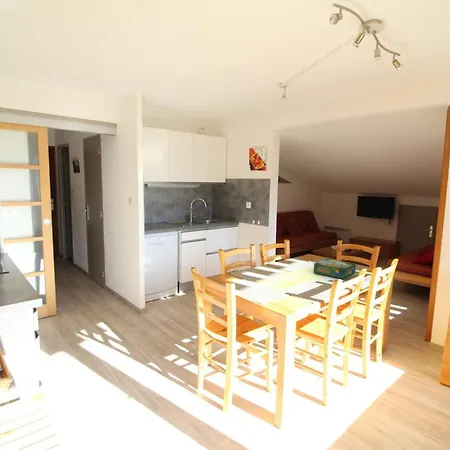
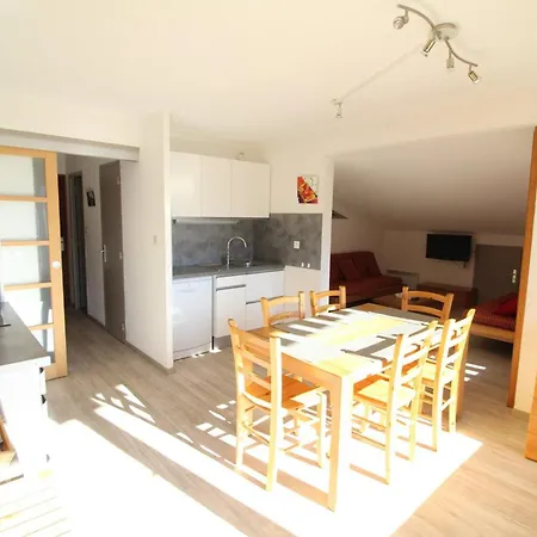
- board game [313,258,357,280]
